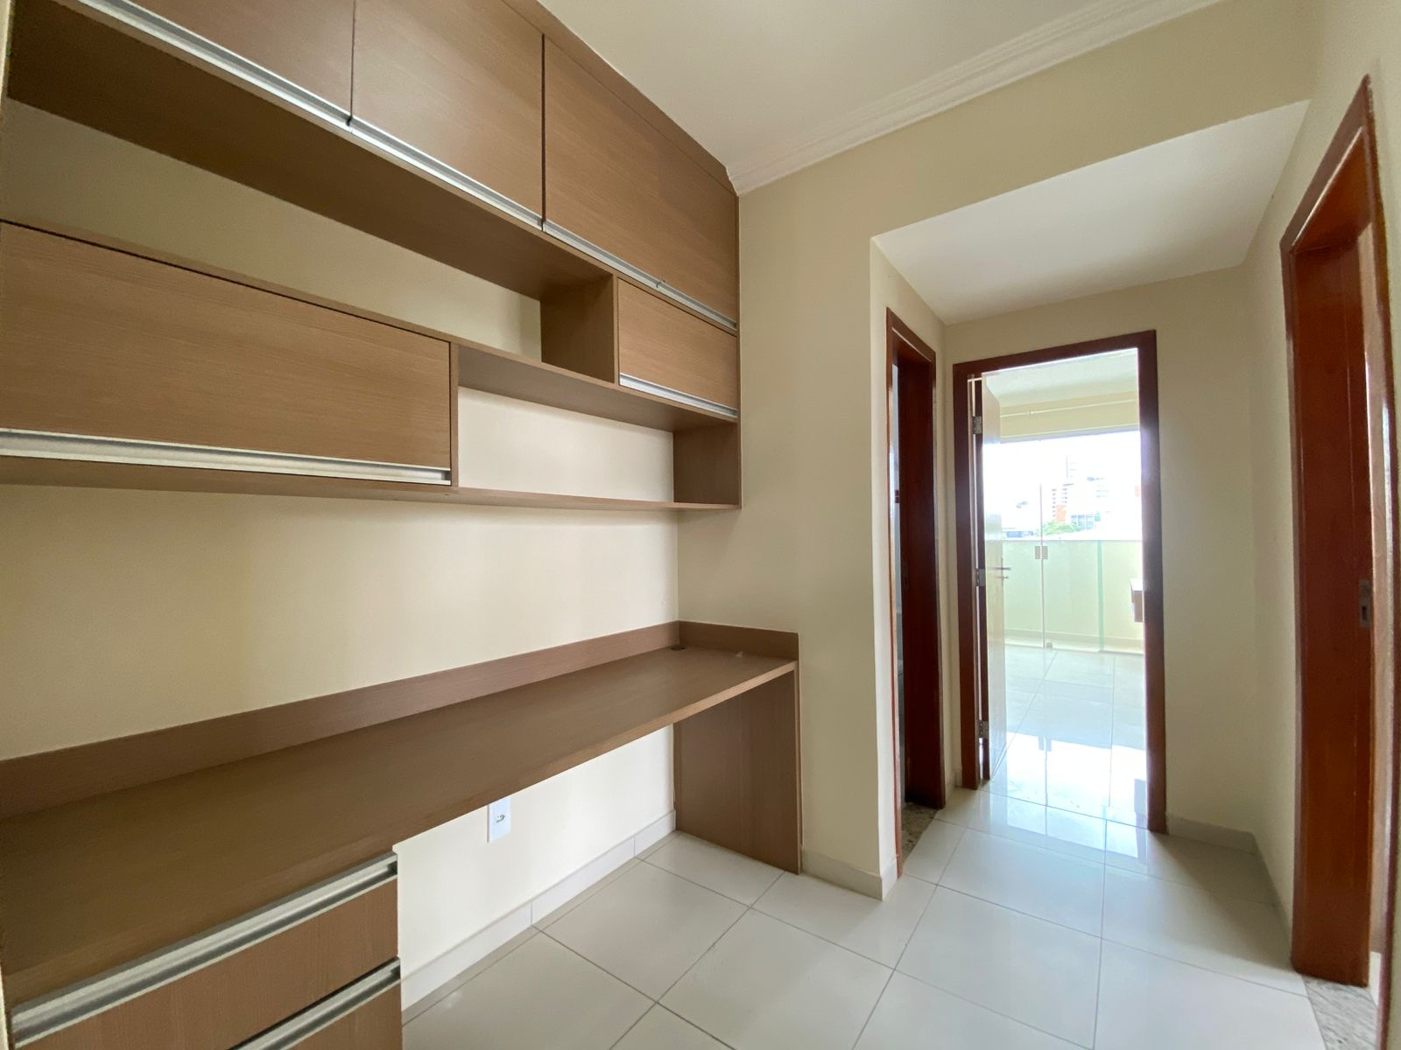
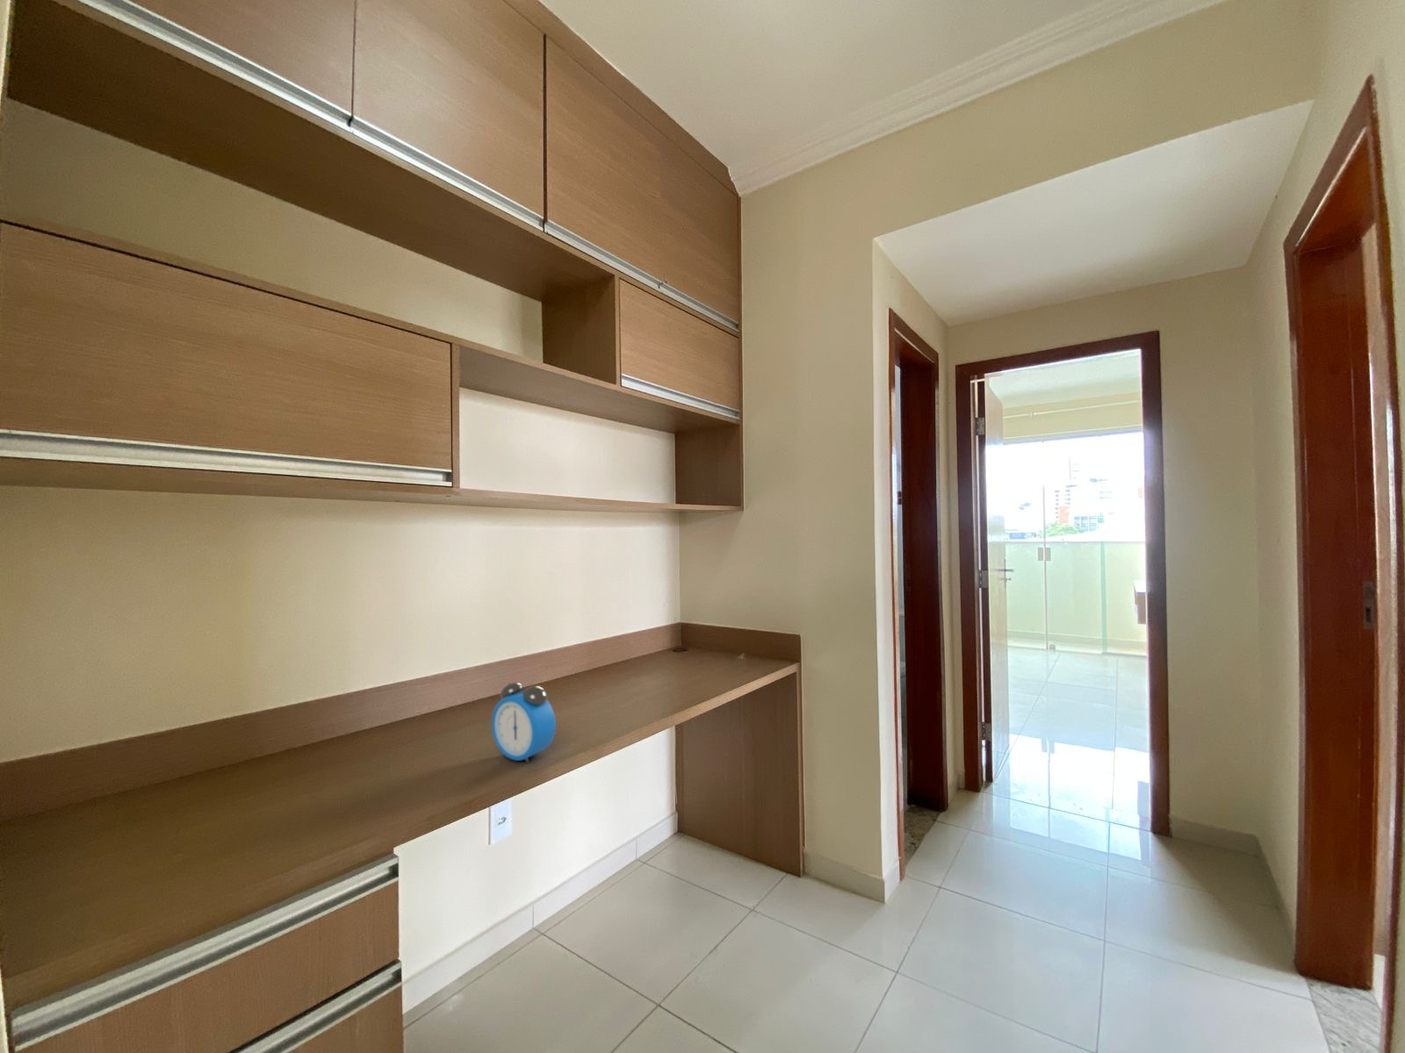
+ alarm clock [491,681,556,764]
